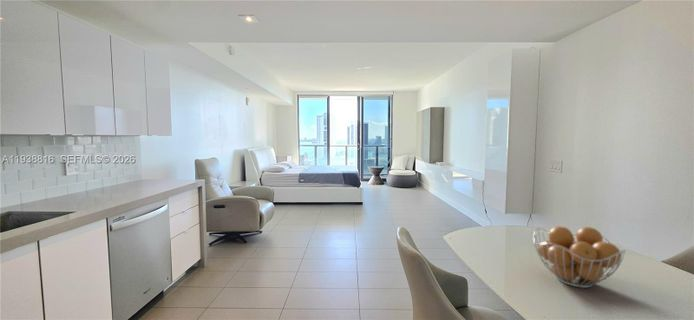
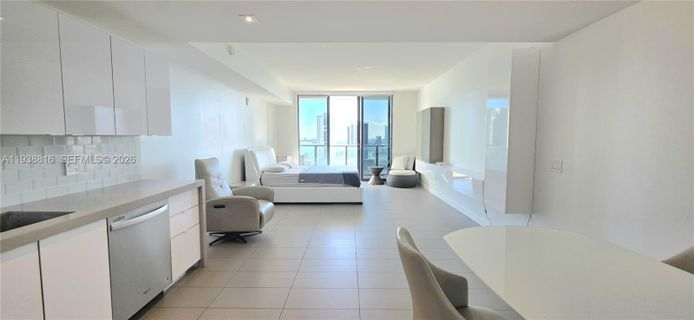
- fruit basket [532,225,627,289]
